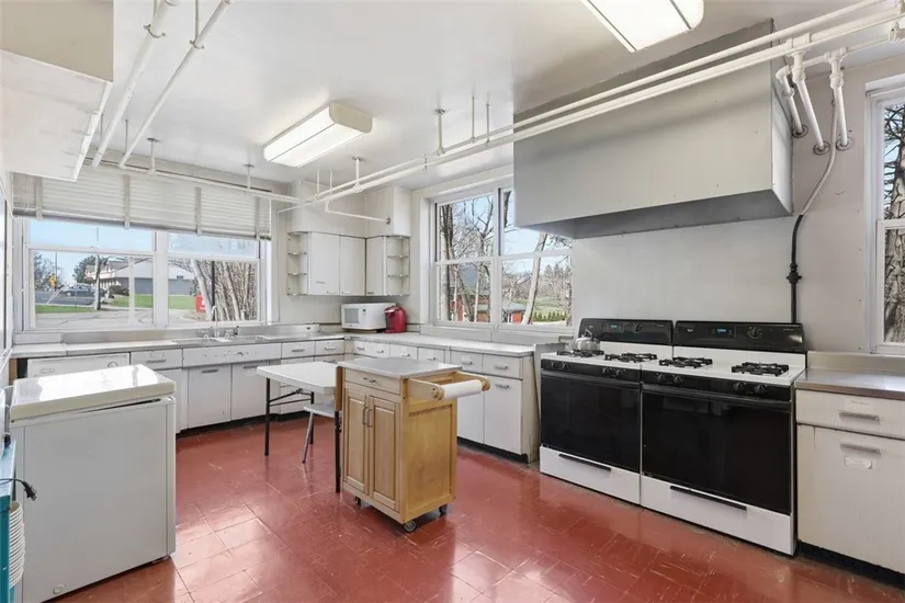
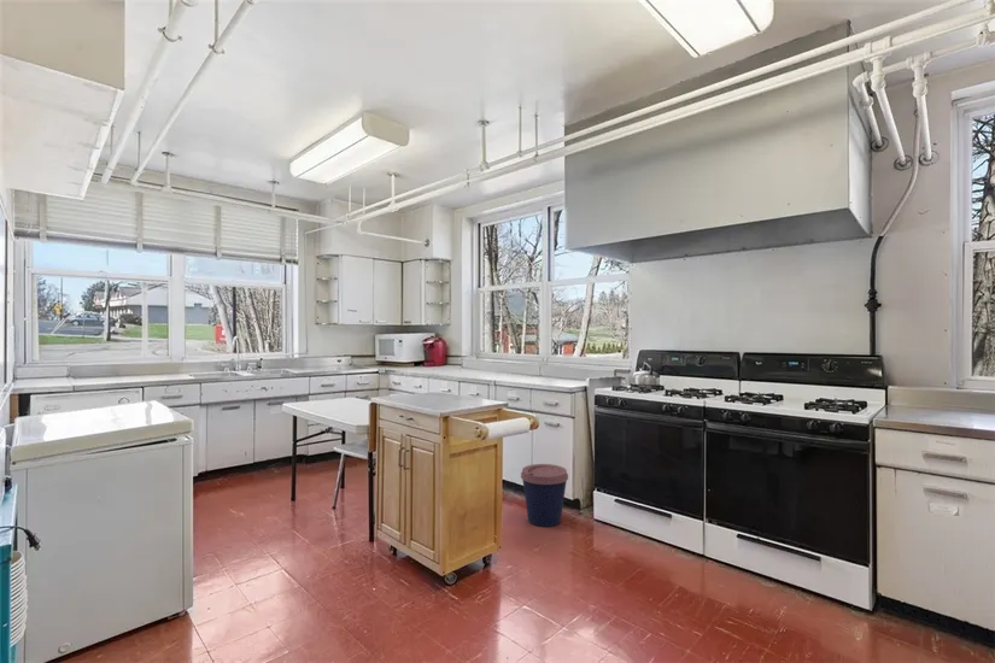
+ coffee cup [520,463,569,528]
